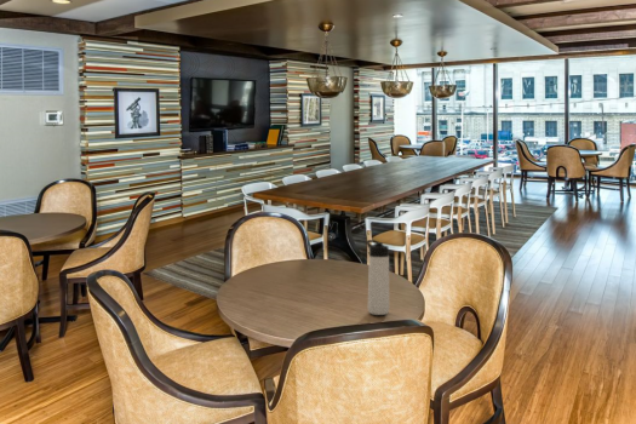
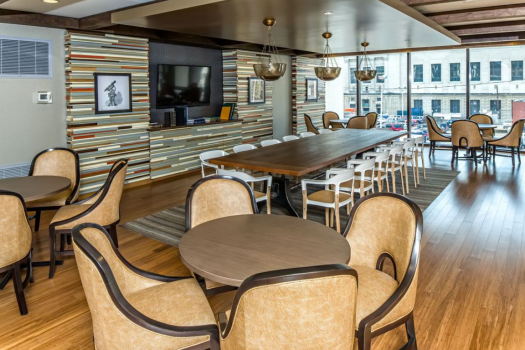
- thermos bottle [365,239,390,316]
